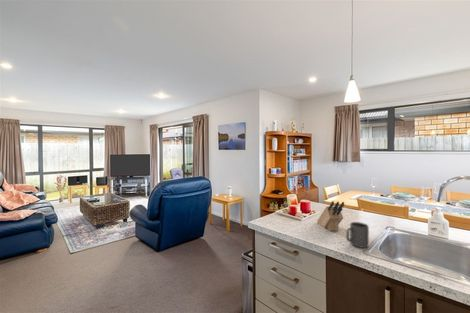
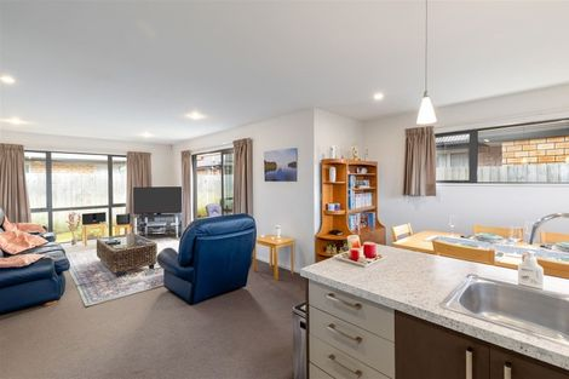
- mug [345,221,370,249]
- knife block [316,200,345,232]
